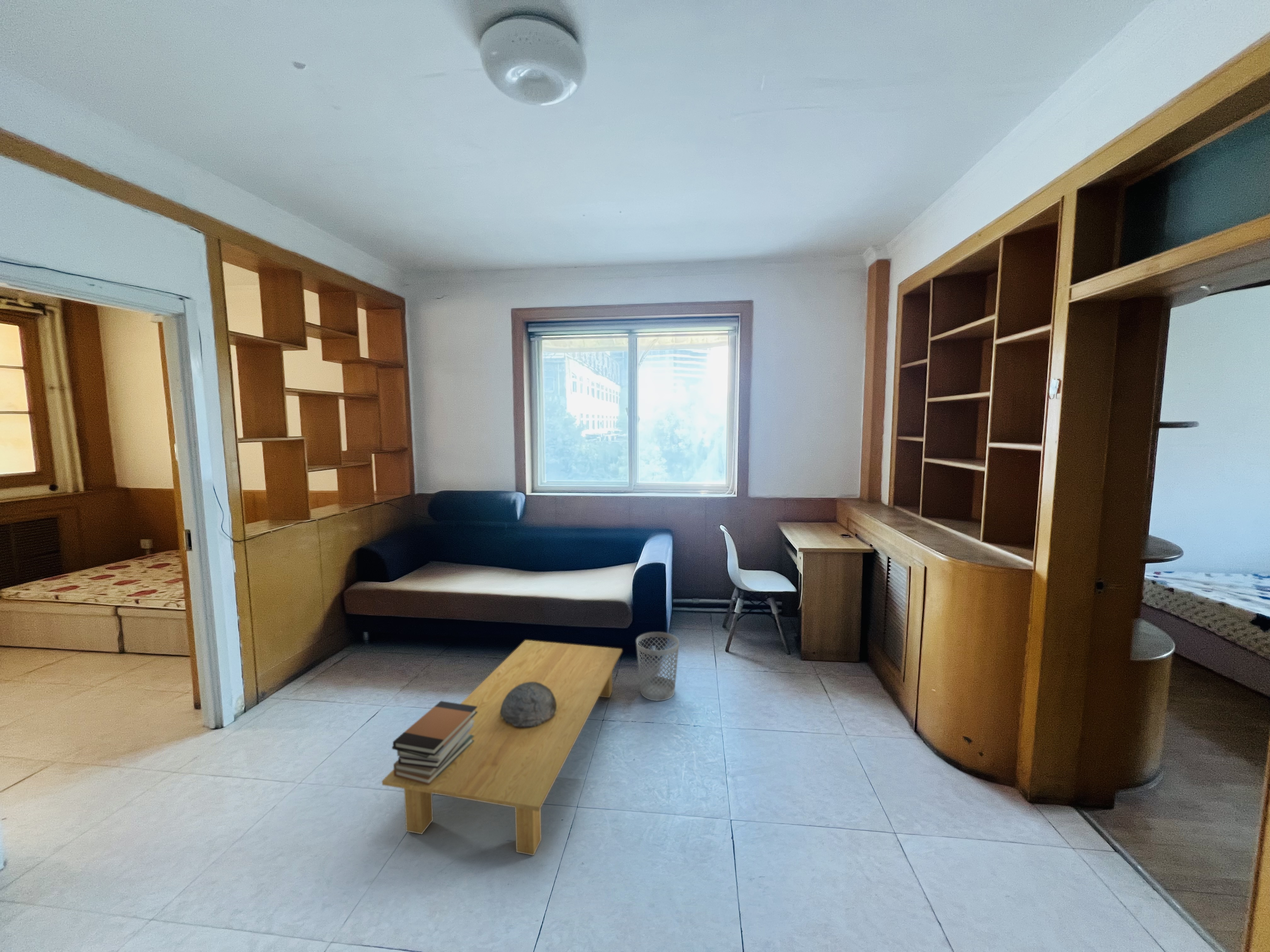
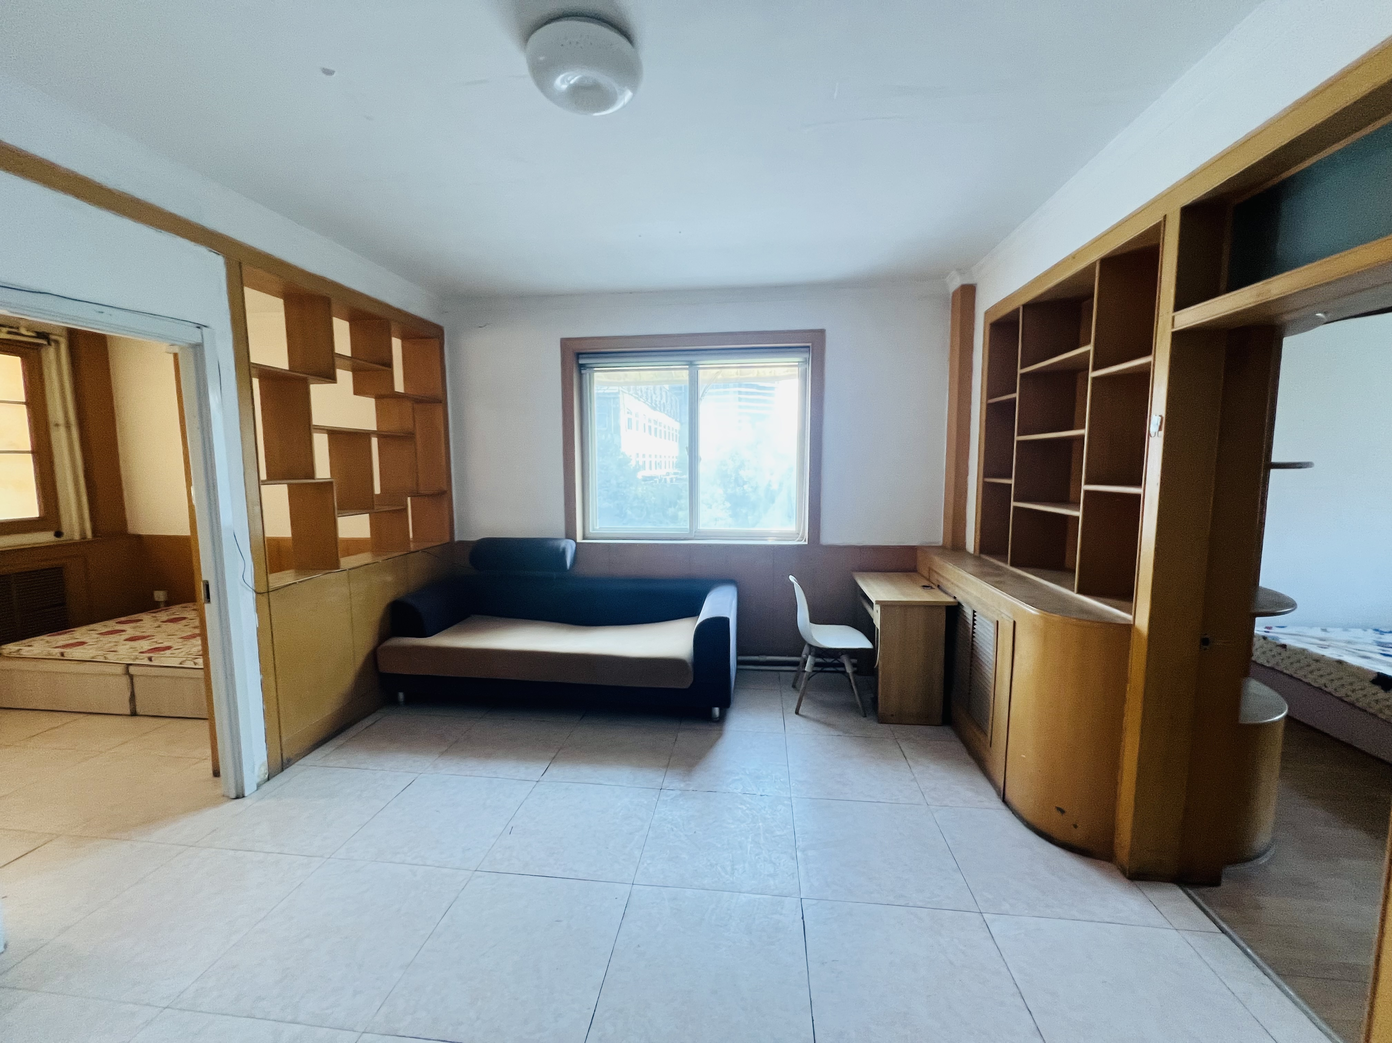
- book stack [392,700,478,785]
- wastebasket [636,632,679,701]
- coffee table [382,640,623,856]
- decorative bowl [500,682,557,728]
